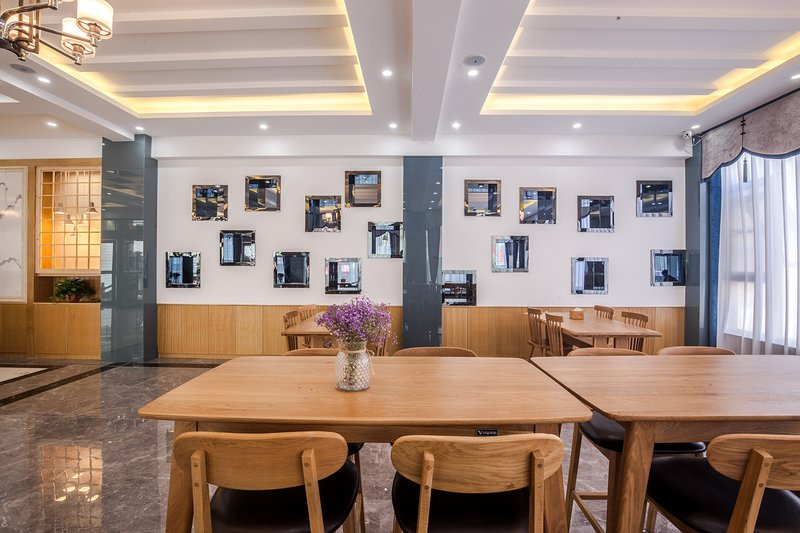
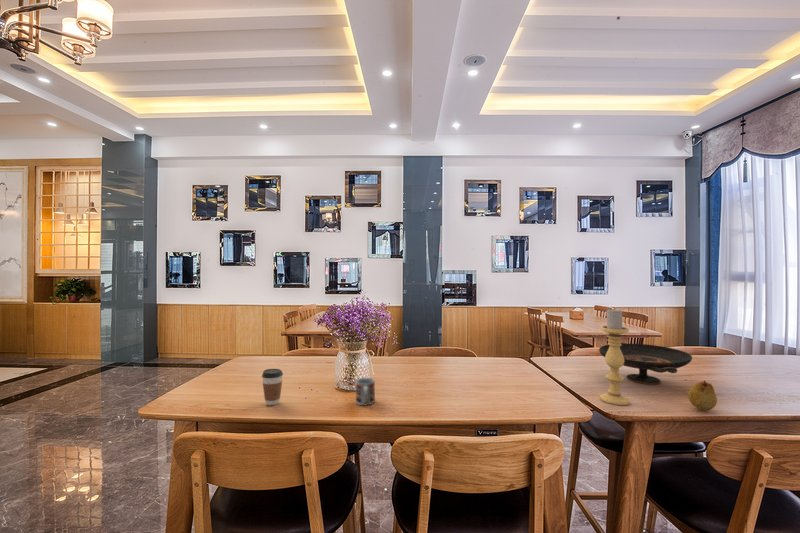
+ cup [354,377,376,406]
+ coffee cup [261,368,284,406]
+ decorative bowl [598,341,693,385]
+ candle holder [599,307,631,406]
+ fruit [687,379,718,411]
